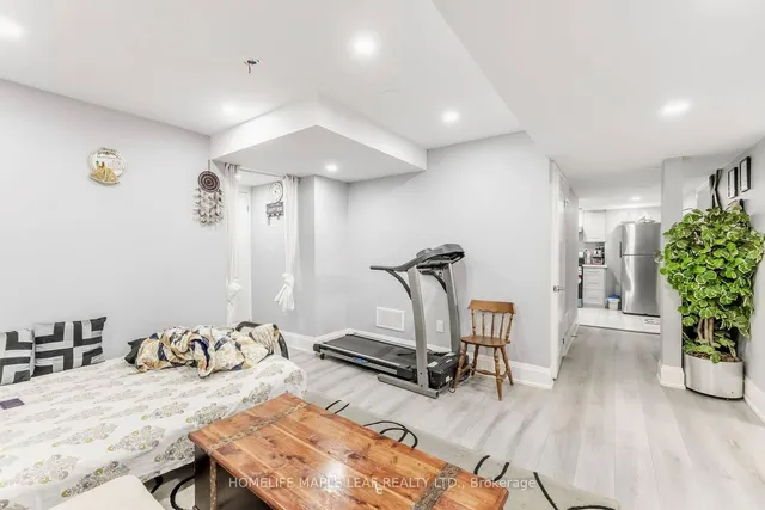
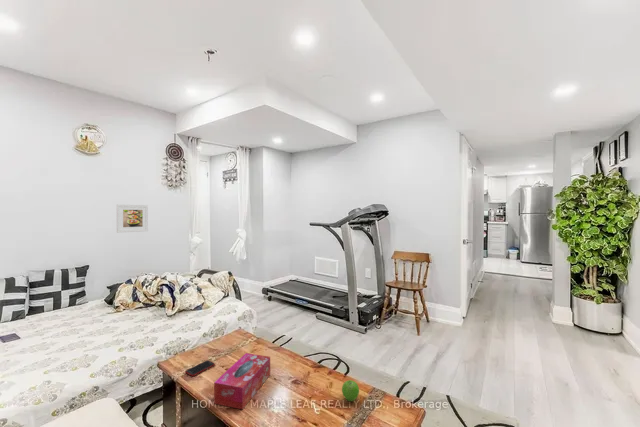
+ fruit [341,379,360,402]
+ cell phone [184,359,216,377]
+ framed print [116,204,149,234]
+ tissue box [213,352,271,410]
